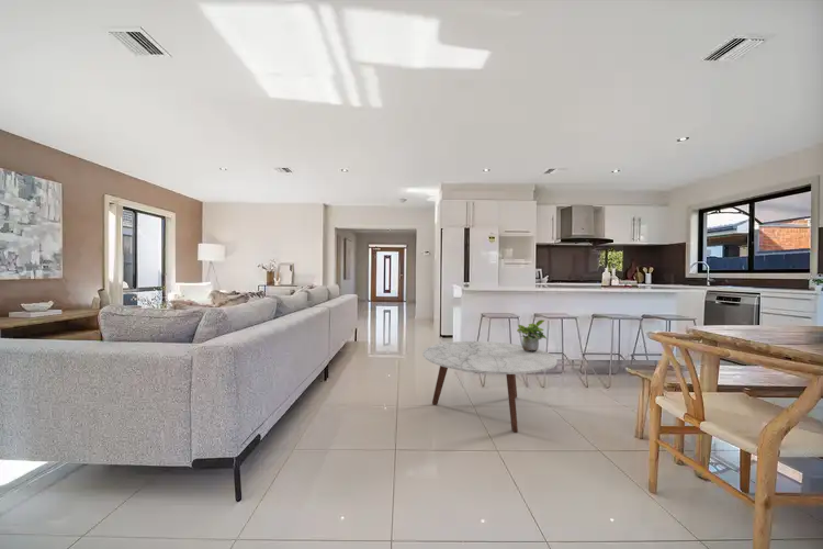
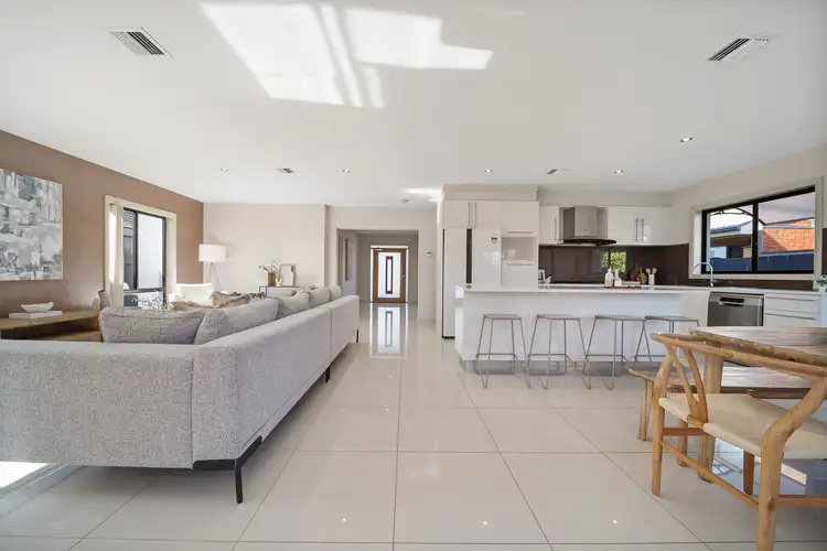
- potted plant [516,318,548,351]
- coffee table [421,340,559,434]
